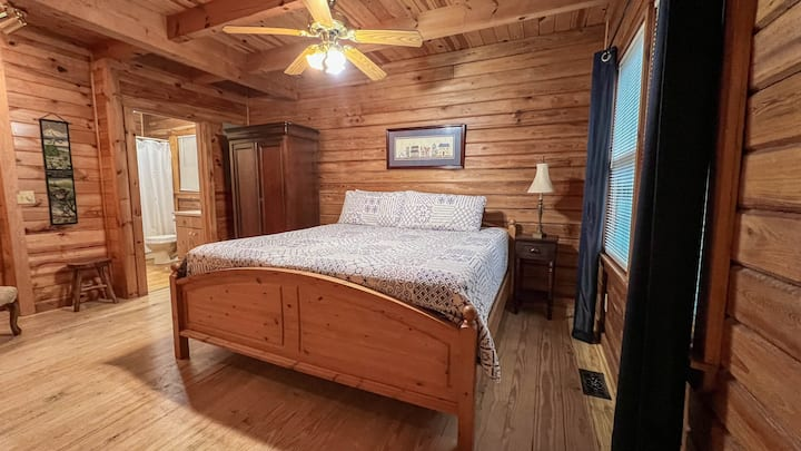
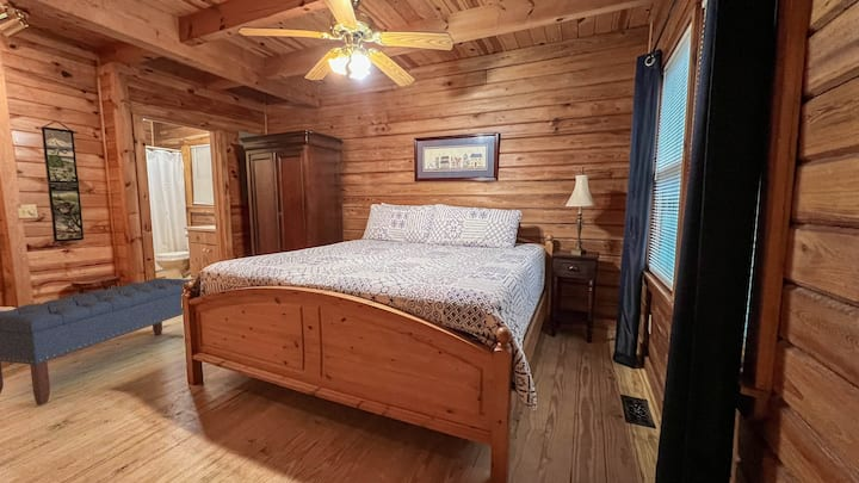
+ bench [0,277,192,407]
